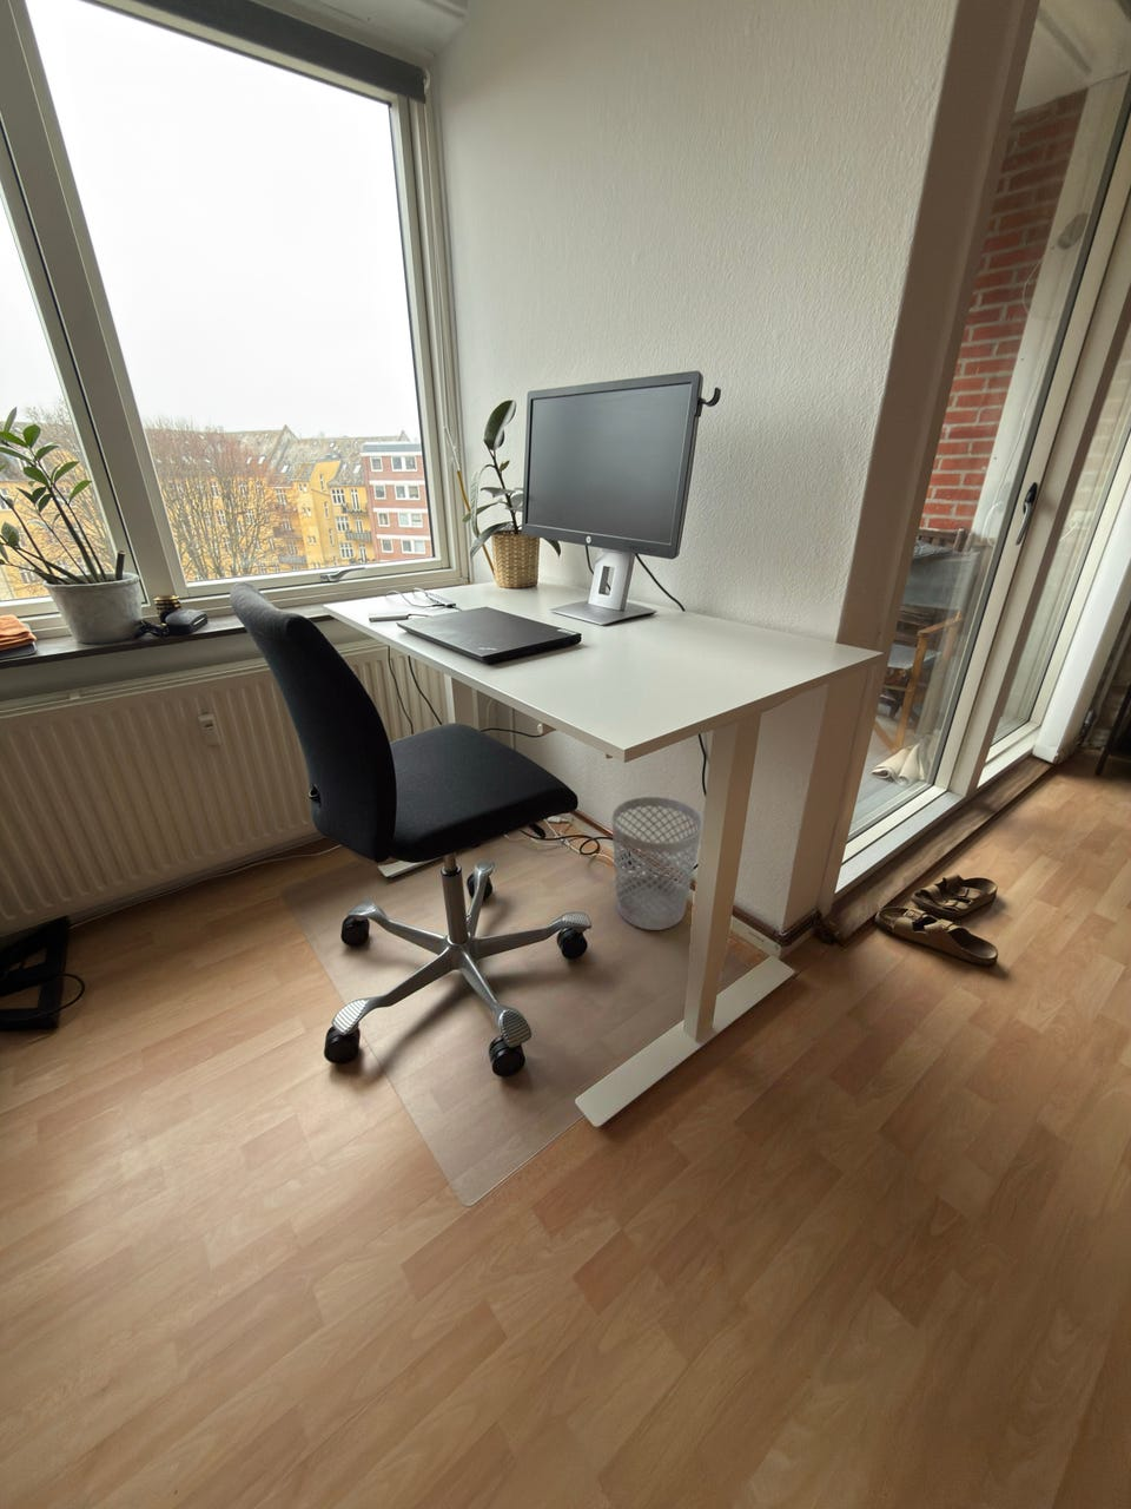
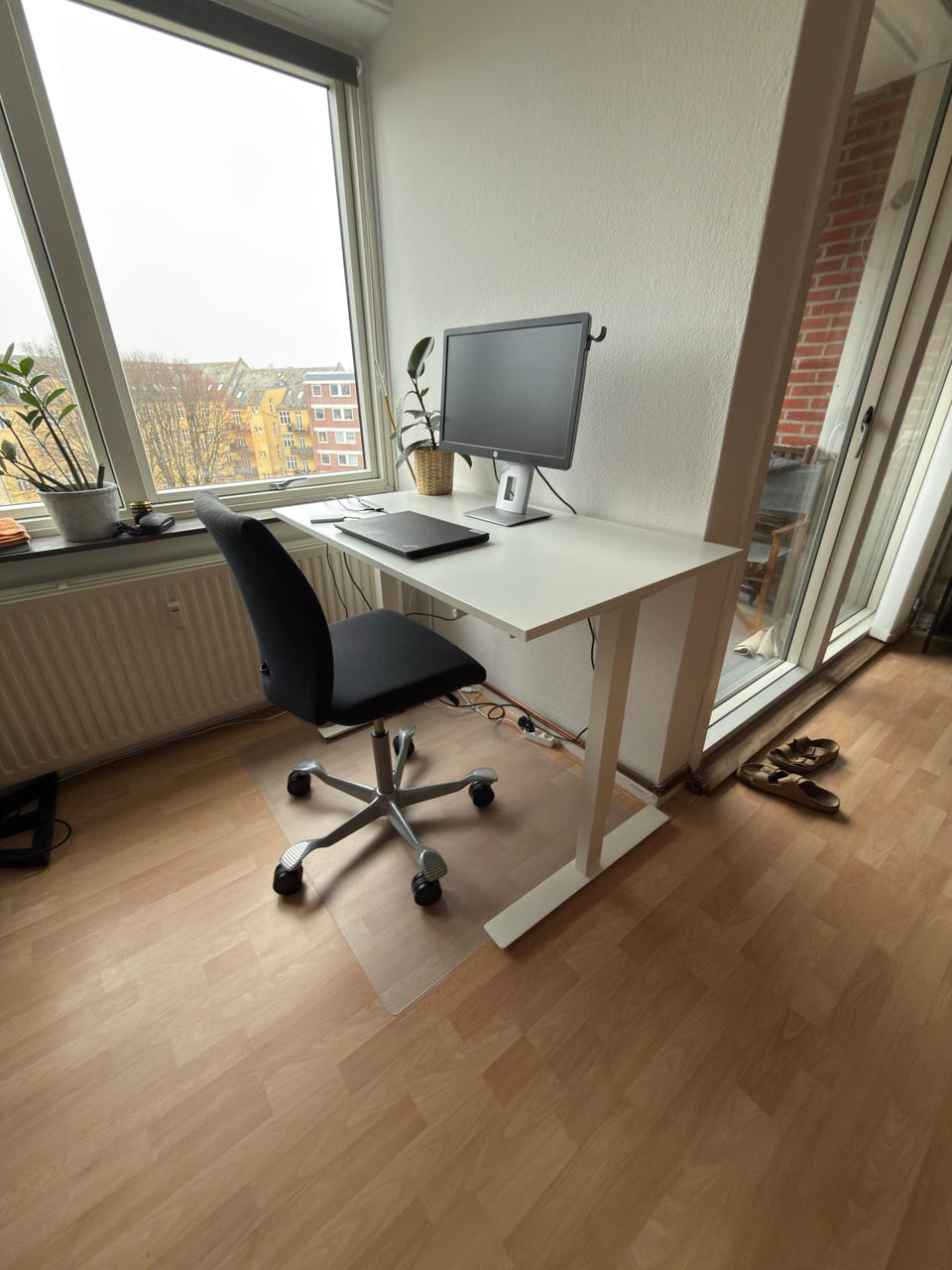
- wastebasket [611,796,703,932]
